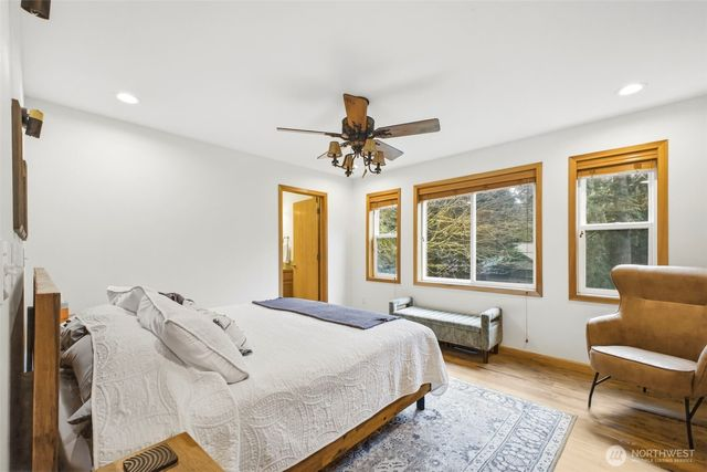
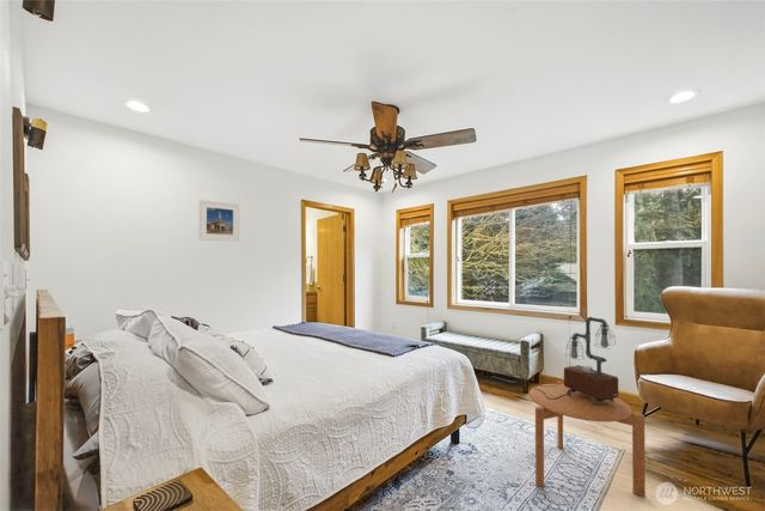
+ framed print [197,199,240,243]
+ table lamp [533,316,619,406]
+ side table [528,381,647,498]
